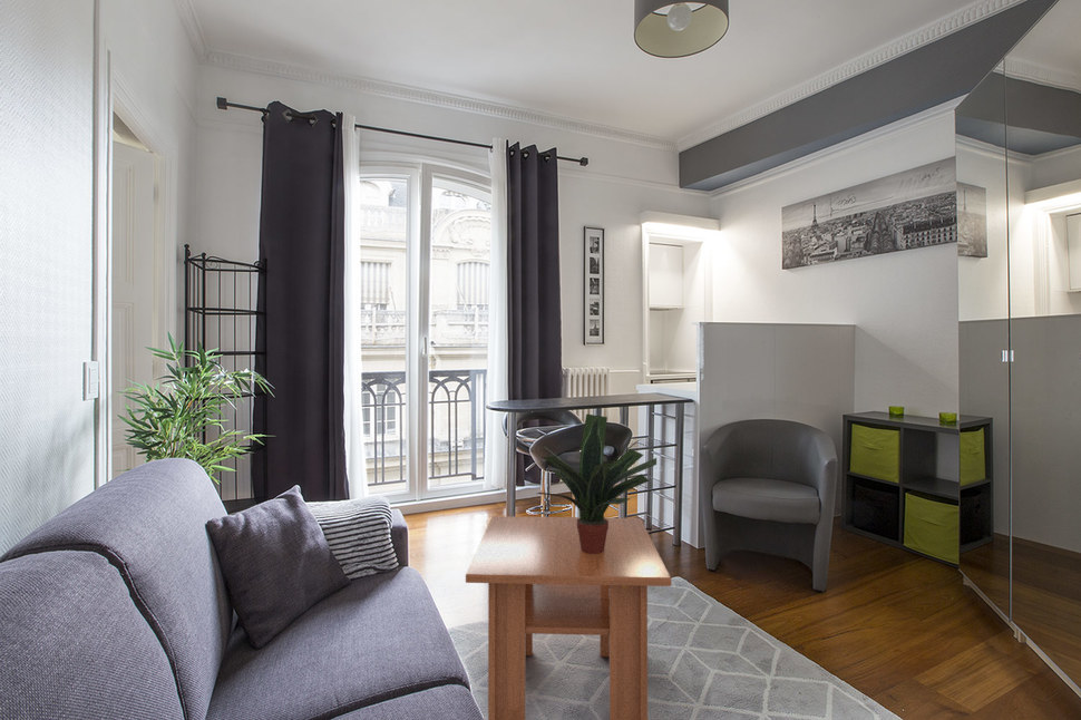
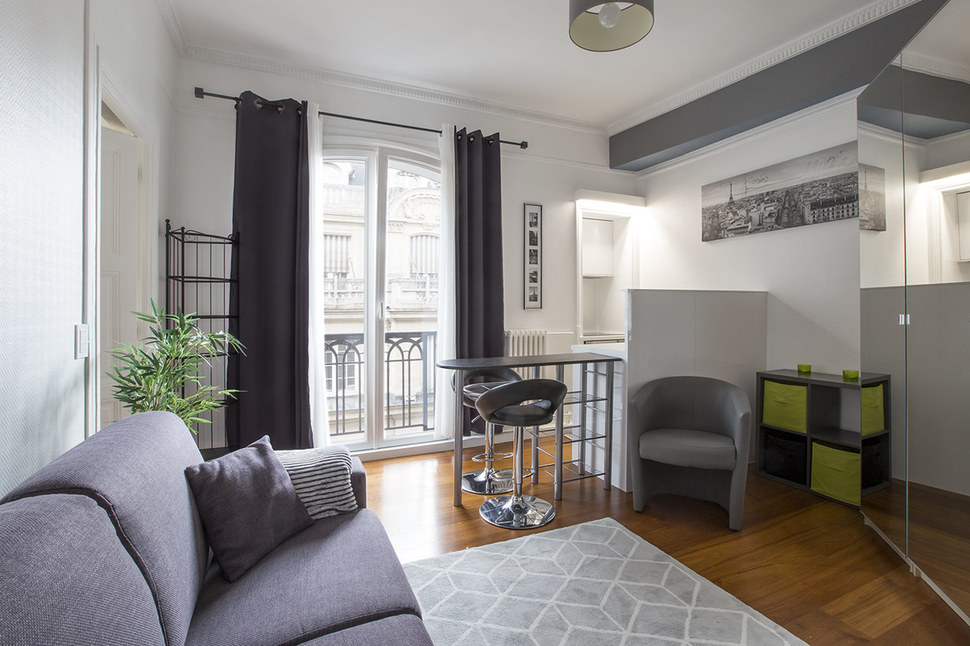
- potted plant [535,412,658,554]
- coffee table [465,515,672,720]
